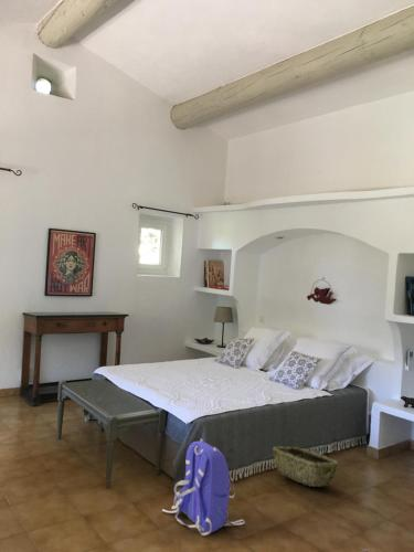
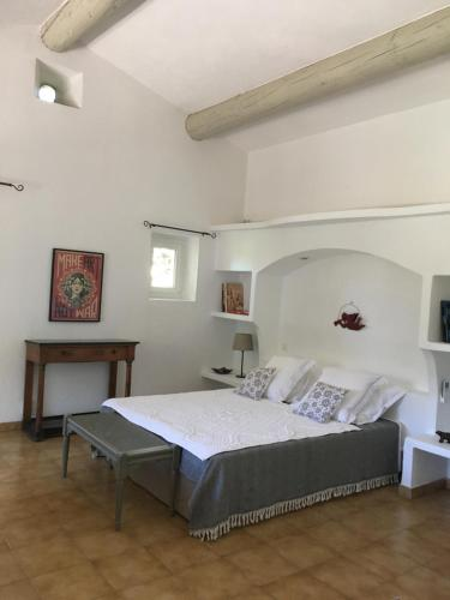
- woven basket [272,445,339,488]
- backpack [161,438,246,537]
